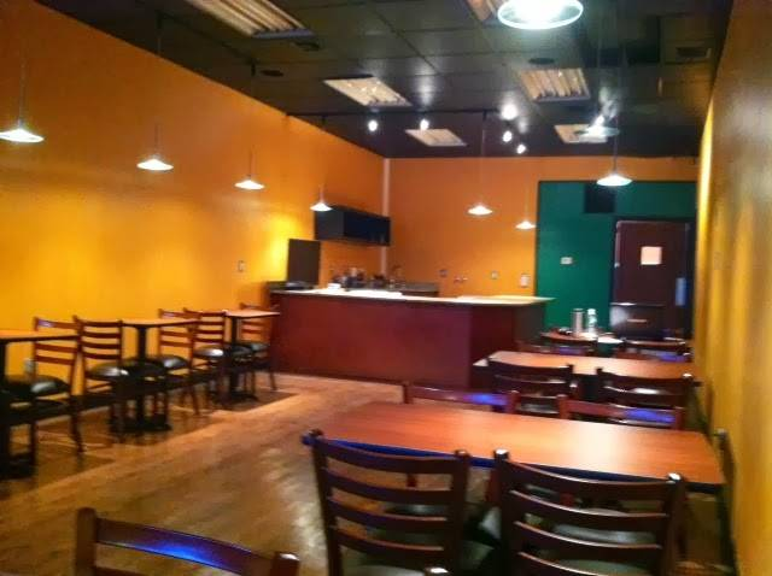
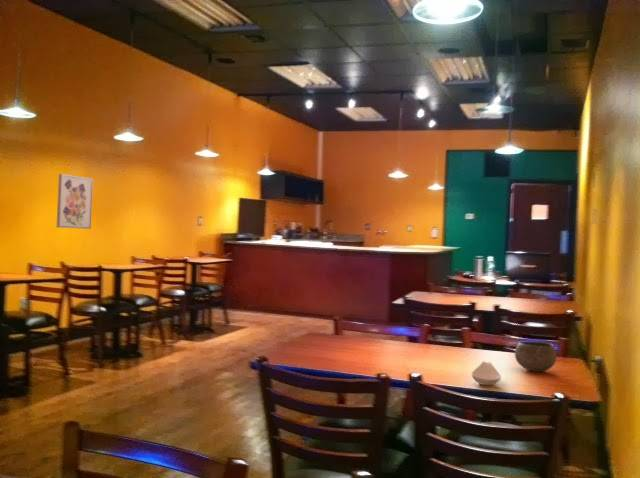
+ spoon rest [471,360,502,386]
+ bowl [514,340,557,373]
+ wall art [55,173,94,230]
